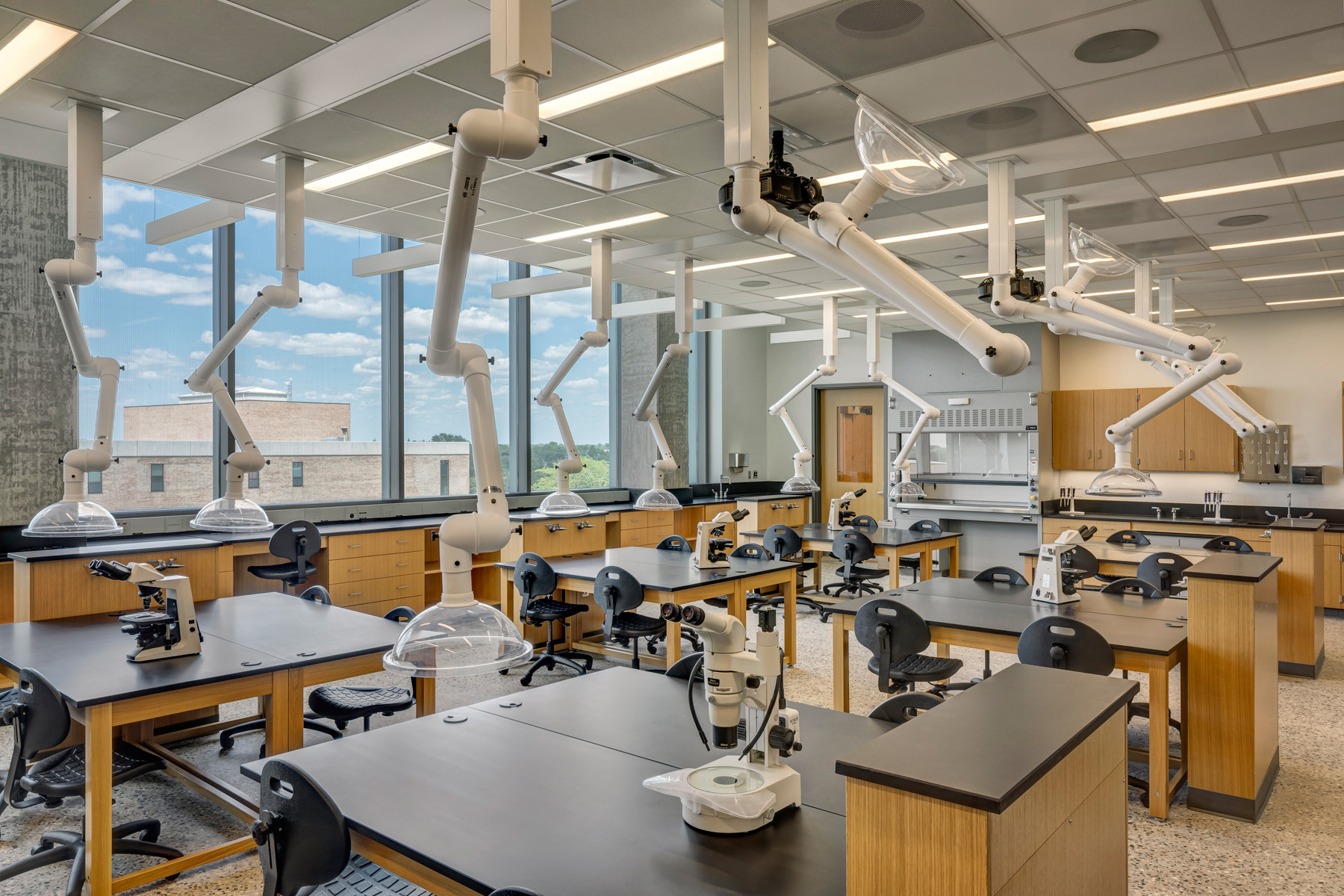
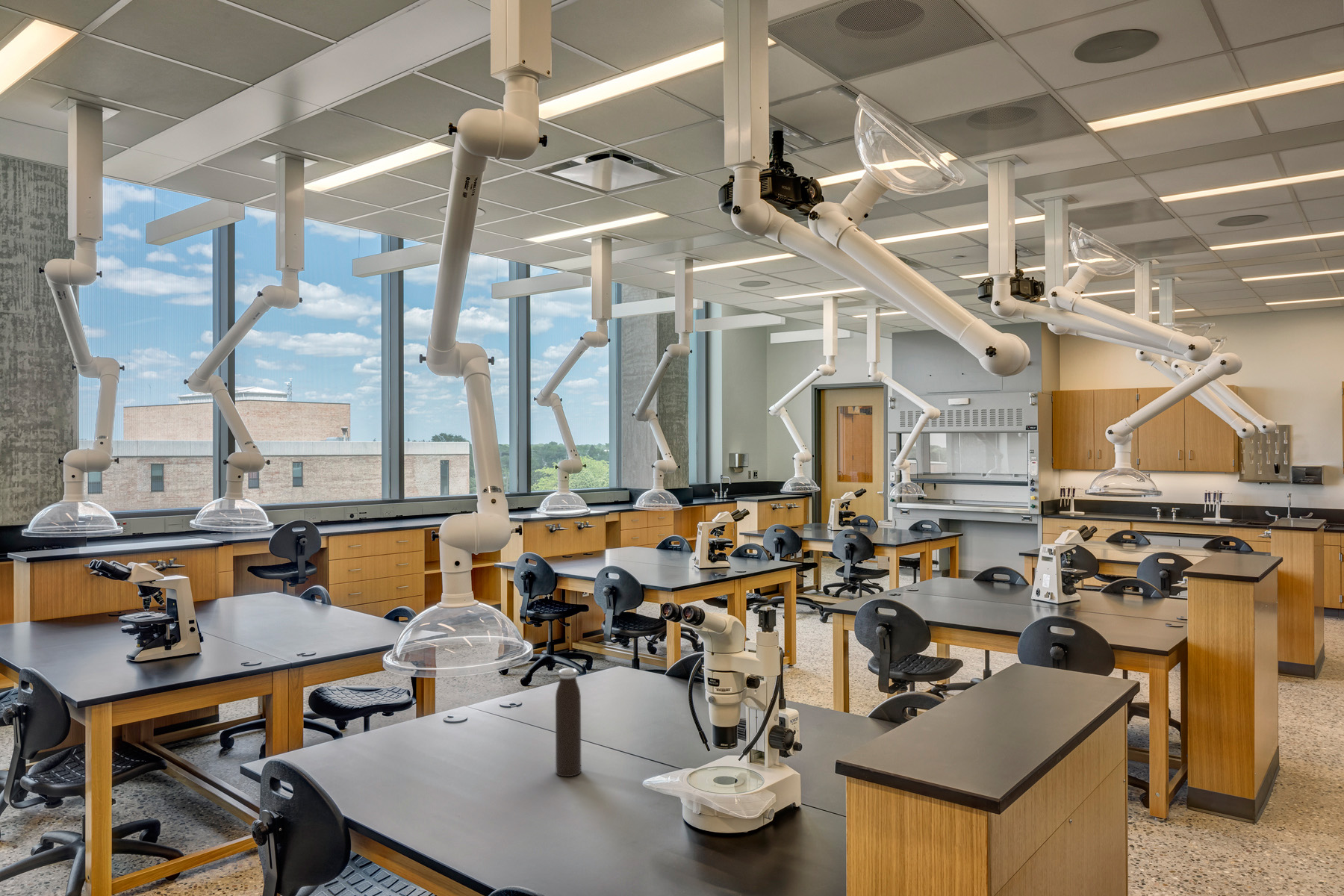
+ water bottle [555,668,582,777]
